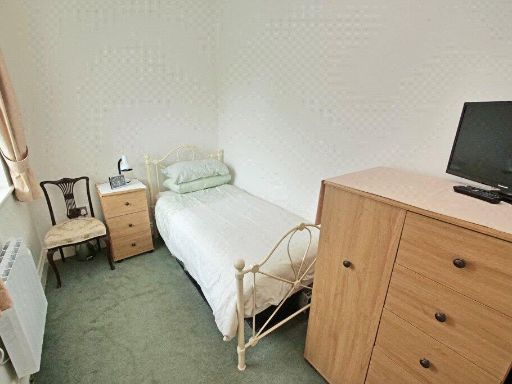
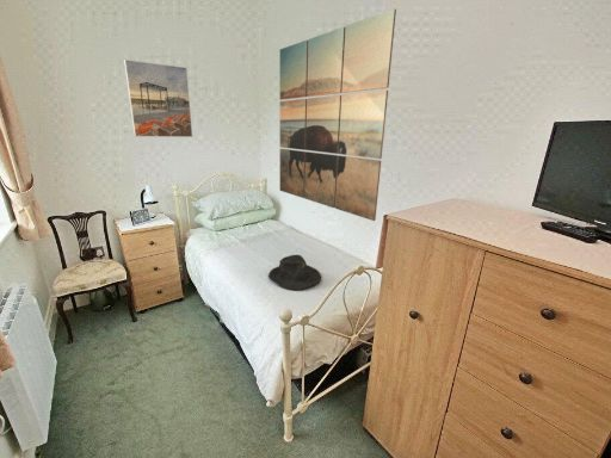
+ wall art [279,7,397,222]
+ hat [267,254,322,291]
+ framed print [123,58,193,138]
